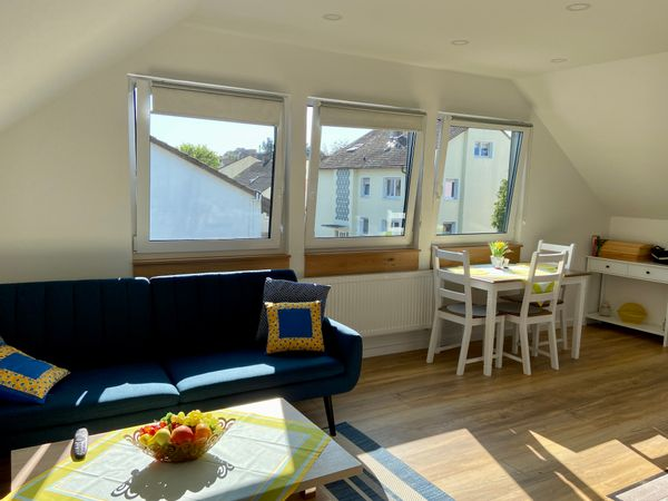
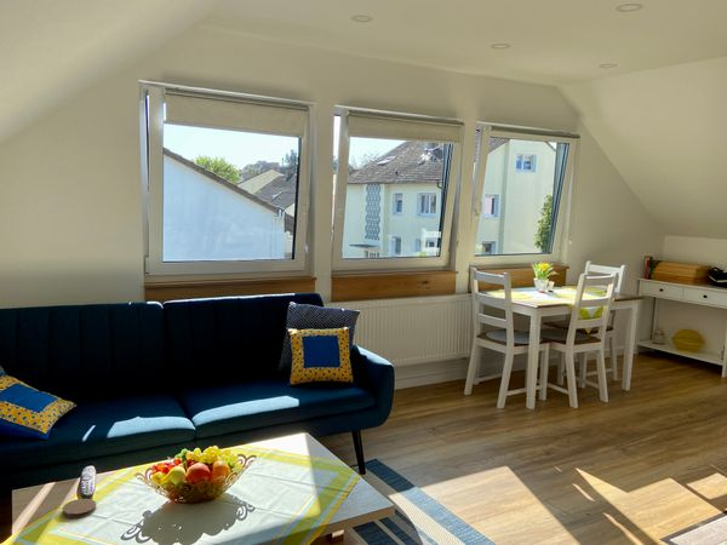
+ coaster [61,498,97,520]
